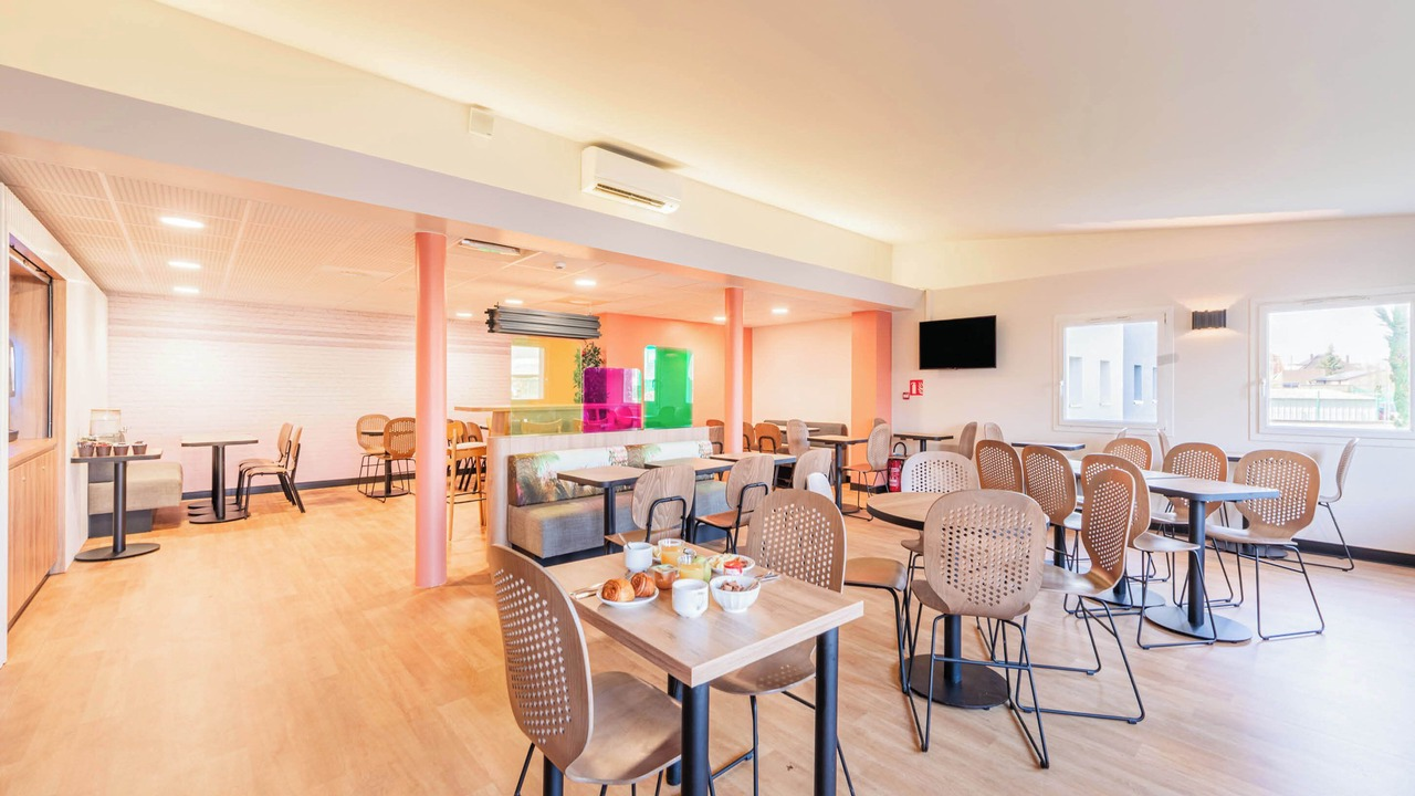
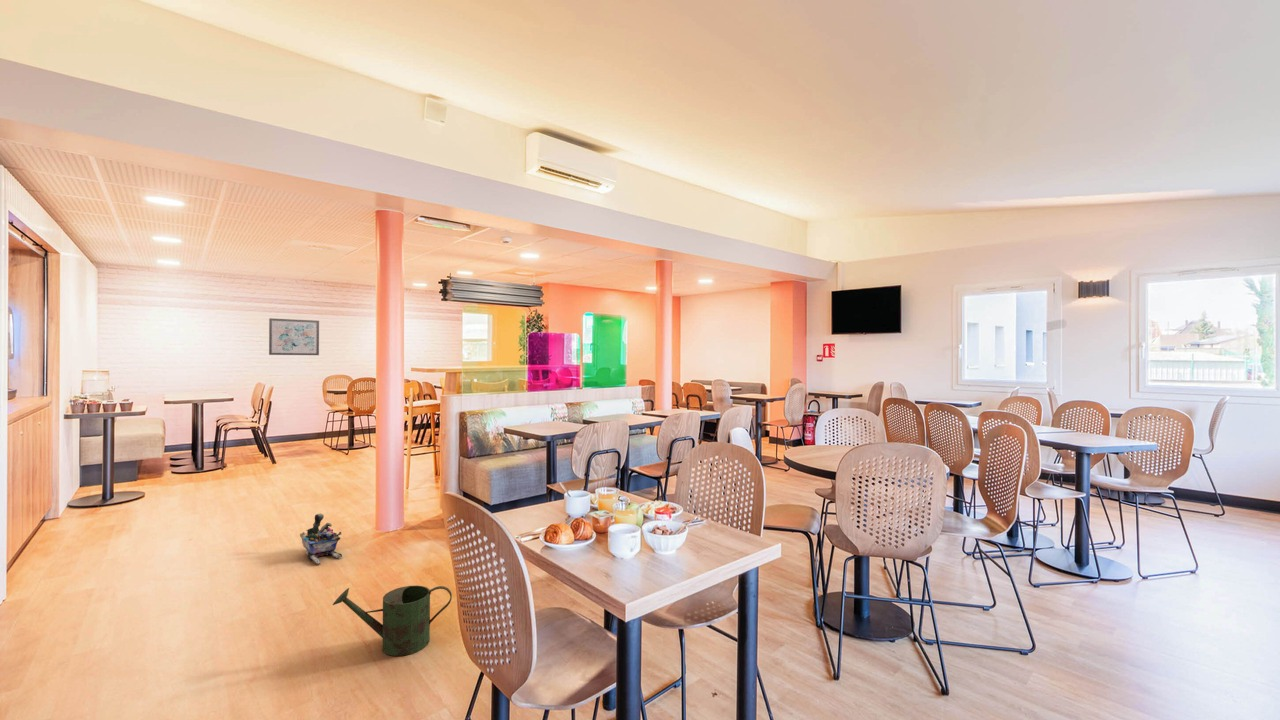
+ wall art [268,317,320,356]
+ waste bin [299,513,343,565]
+ watering can [332,585,453,657]
